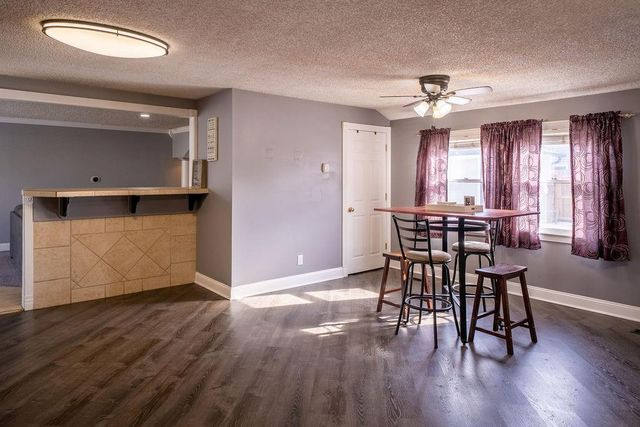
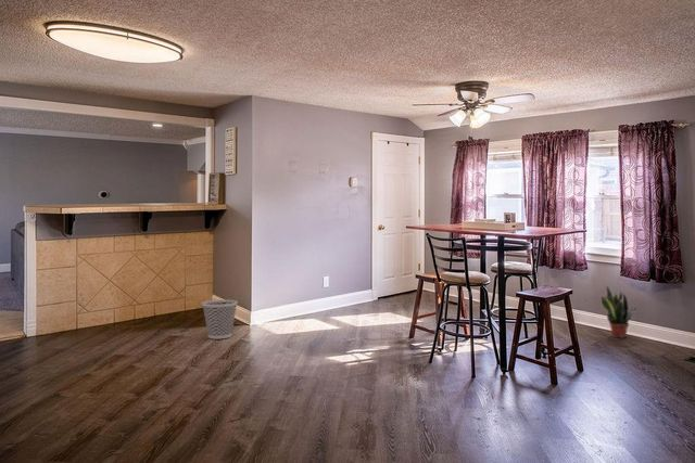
+ wastebasket [201,298,239,339]
+ potted plant [601,285,641,338]
